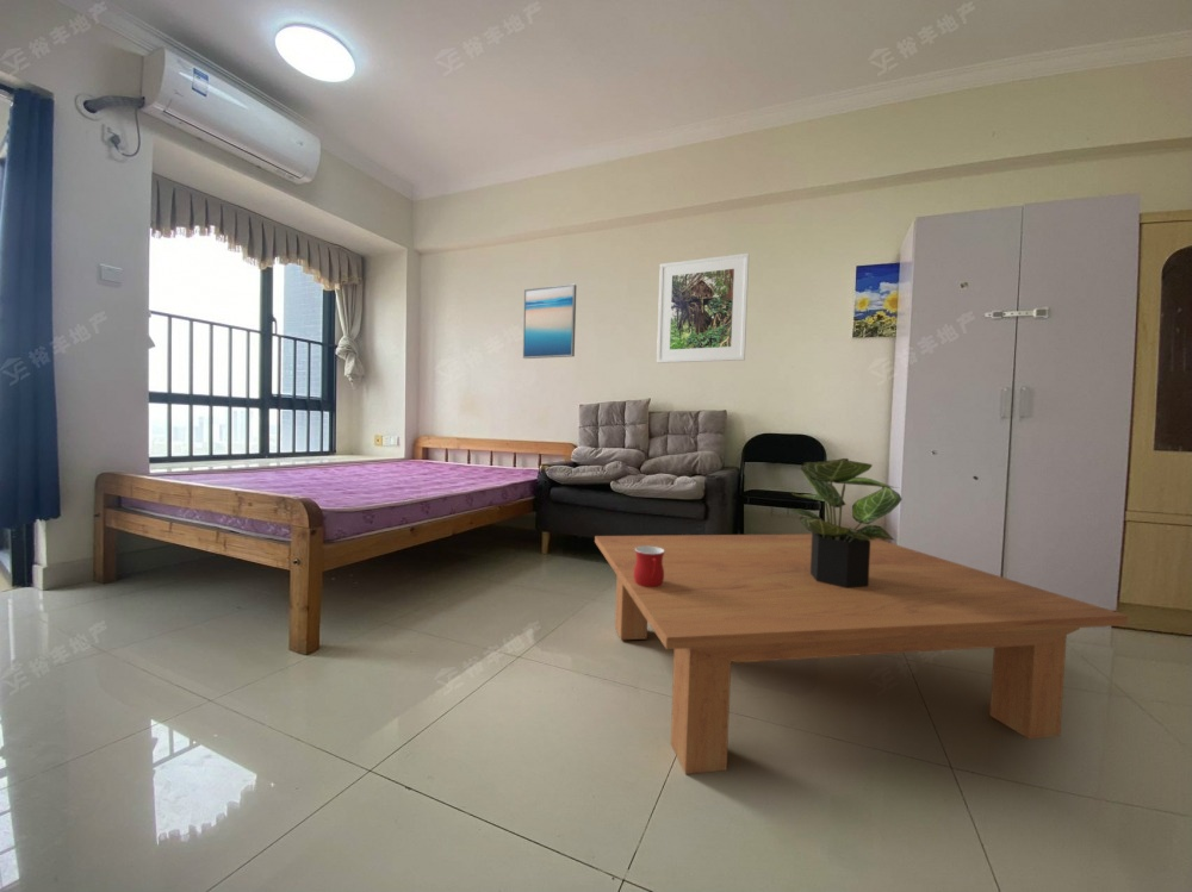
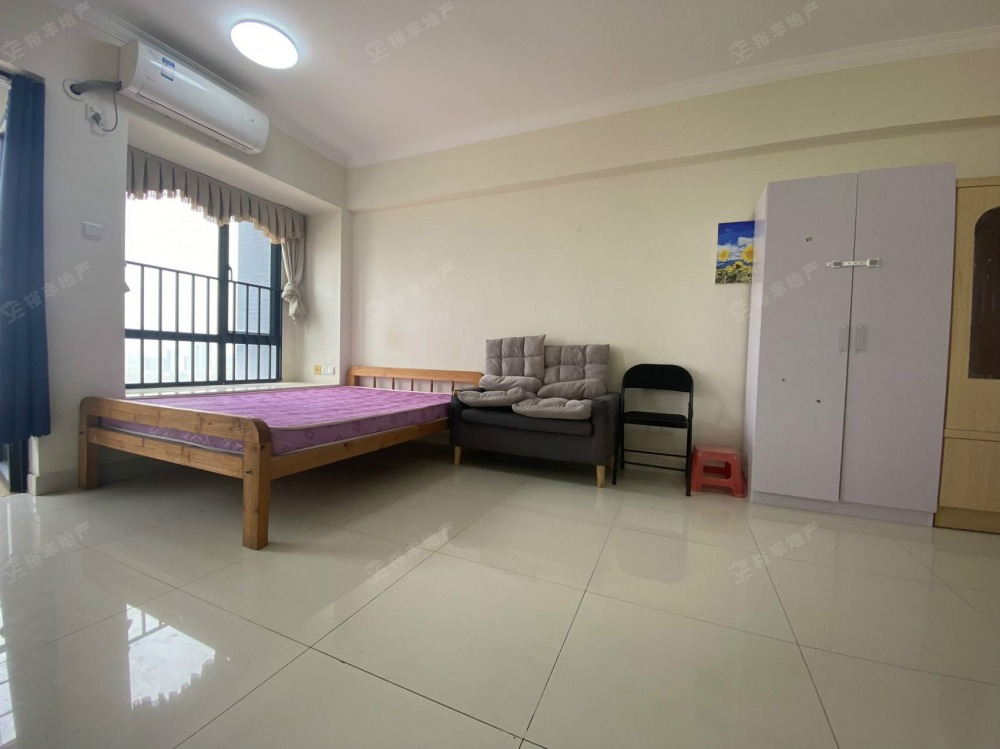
- wall art [522,283,578,360]
- mug [634,547,664,587]
- potted plant [784,457,904,588]
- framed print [656,252,750,364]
- coffee table [594,534,1129,775]
